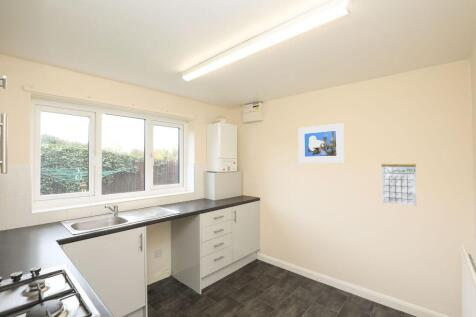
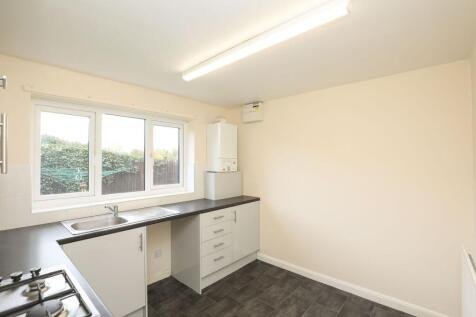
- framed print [298,122,345,164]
- calendar [380,154,417,207]
